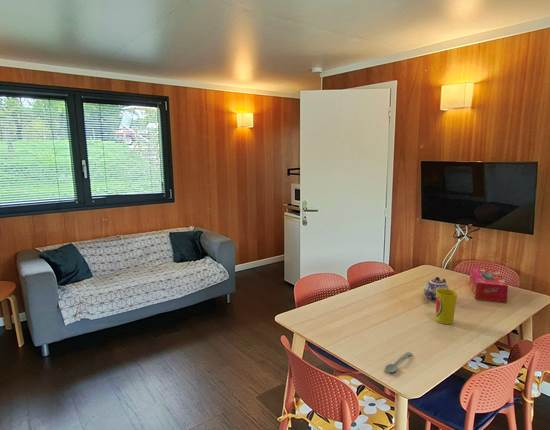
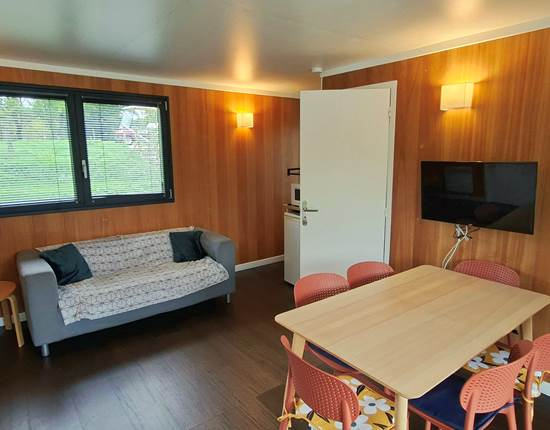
- tissue box [469,267,509,304]
- cup [435,288,458,325]
- teapot [423,276,450,302]
- spoon [384,351,413,373]
